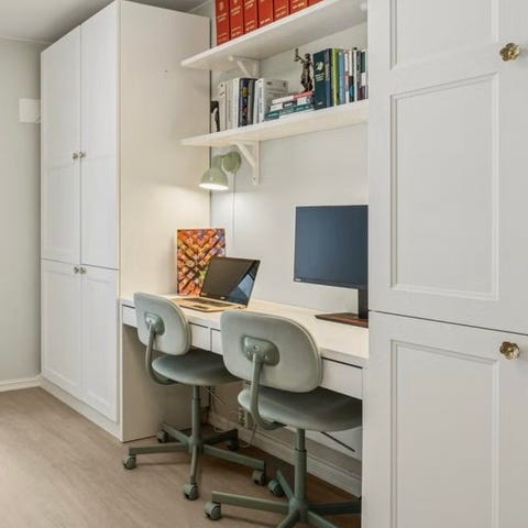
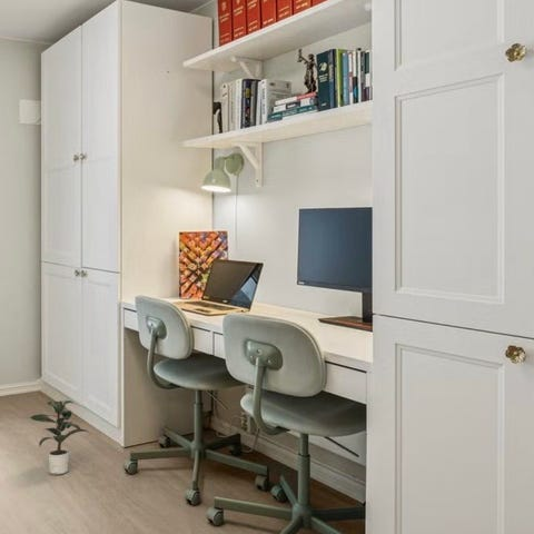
+ potted plant [29,399,91,475]
